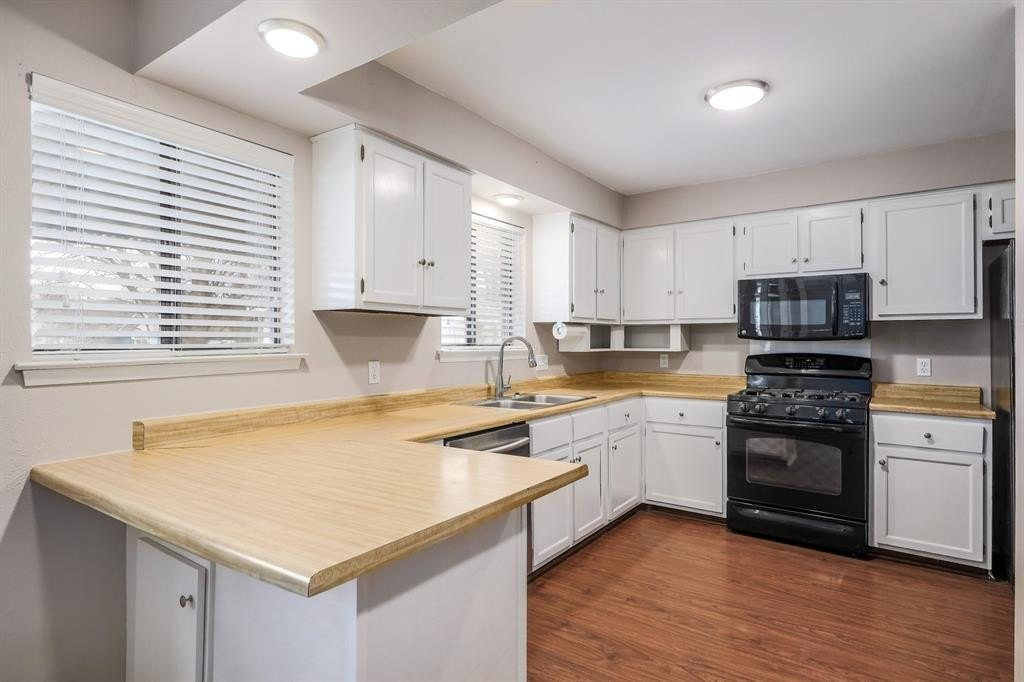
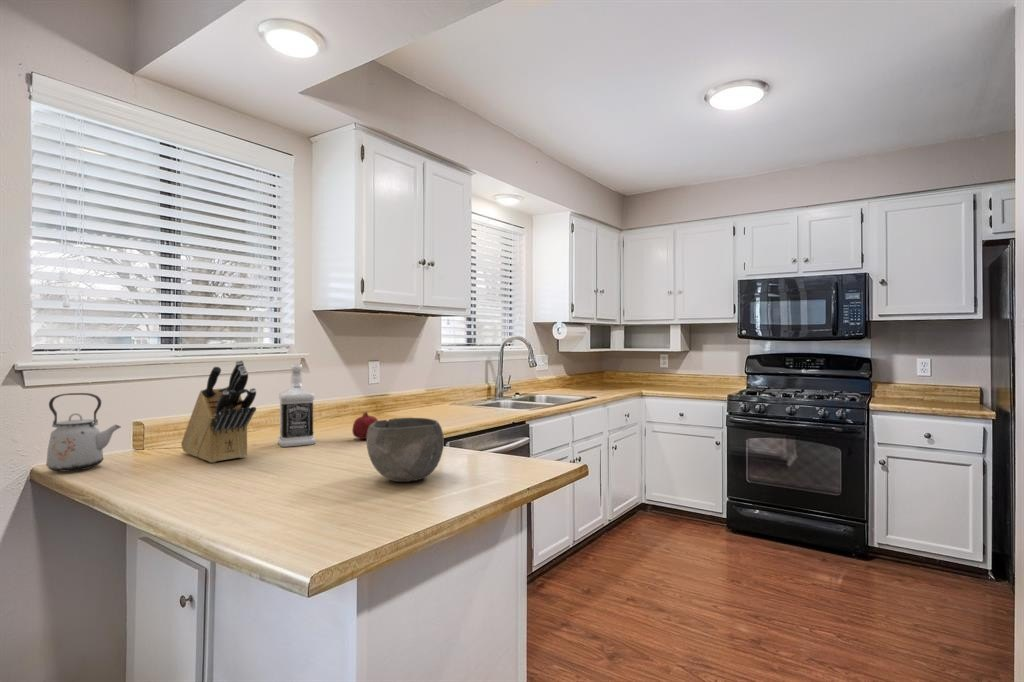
+ bowl [366,417,445,483]
+ knife block [180,359,257,464]
+ fruit [351,411,379,440]
+ kettle [45,392,122,473]
+ bottle [277,363,316,448]
